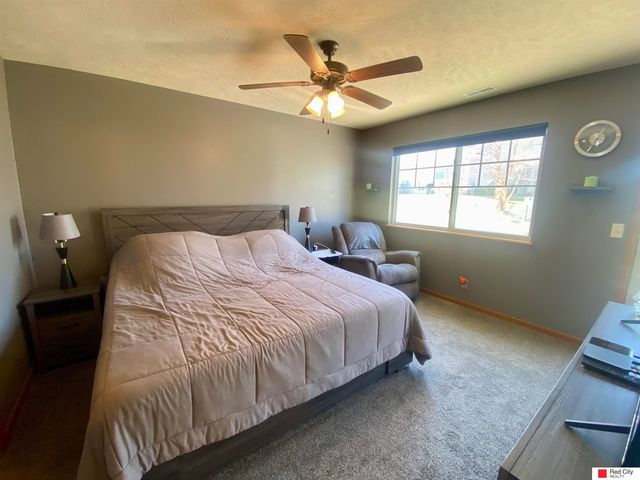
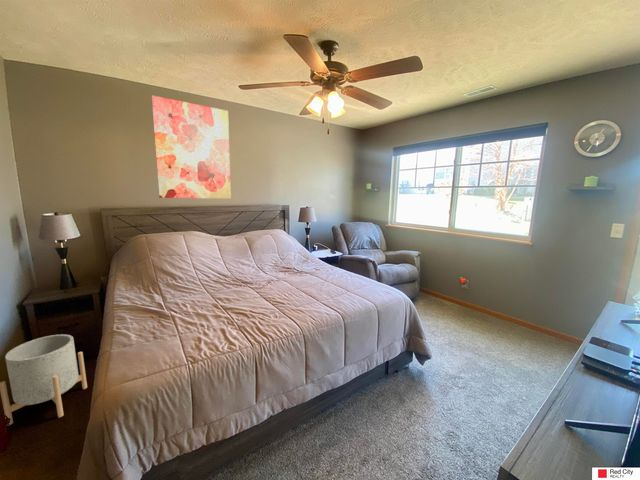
+ planter [0,333,88,426]
+ wall art [150,94,232,200]
